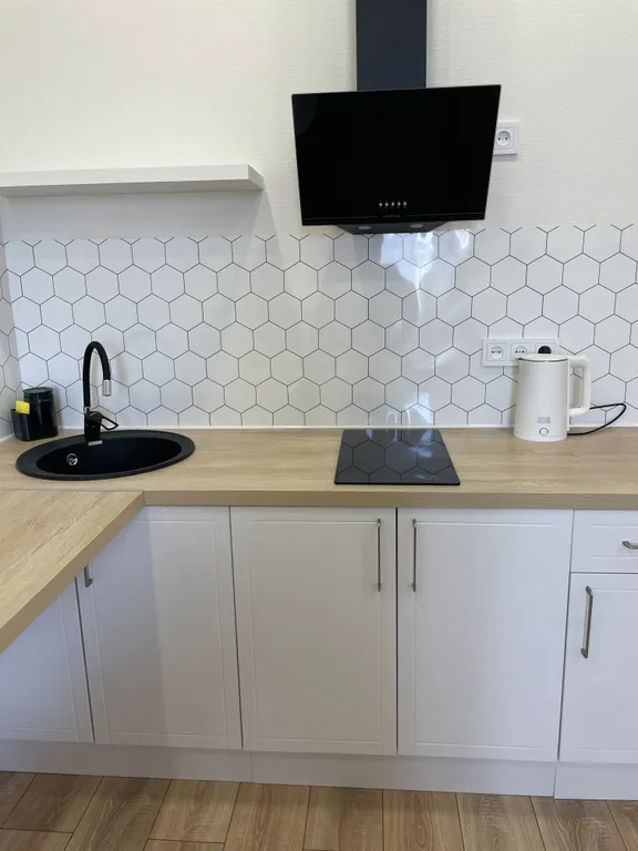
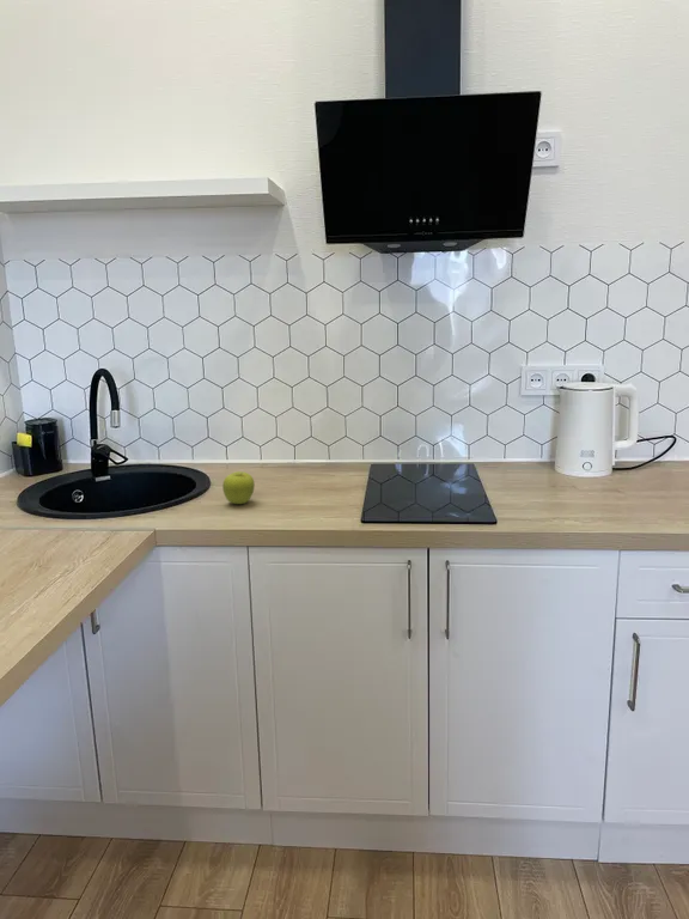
+ fruit [221,470,256,505]
